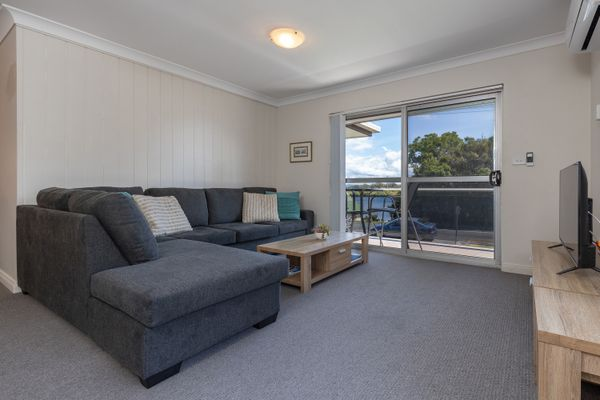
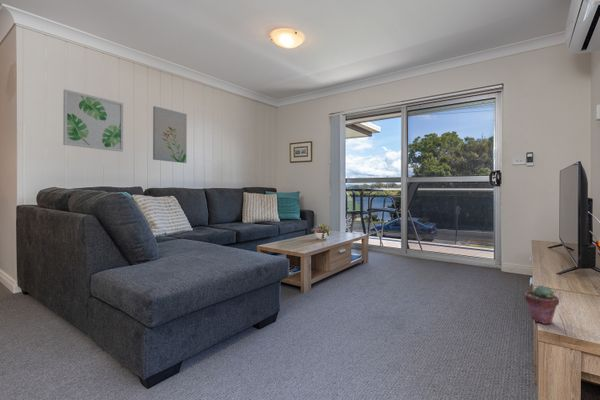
+ wall art [62,88,124,153]
+ potted succulent [524,284,560,325]
+ wall art [152,105,188,164]
